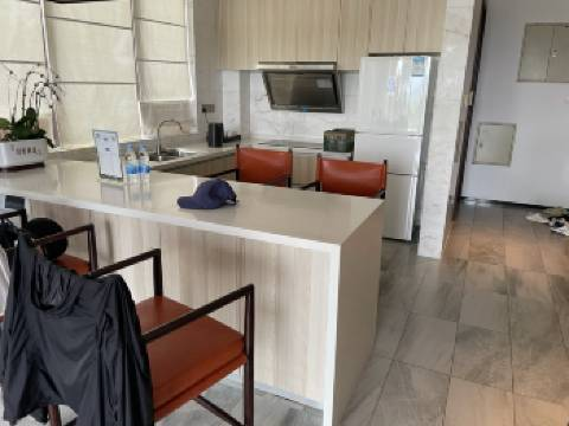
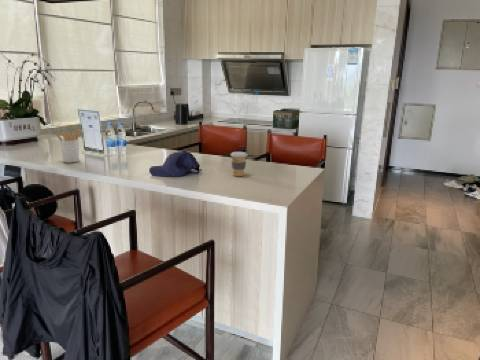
+ coffee cup [230,151,248,177]
+ utensil holder [54,128,81,164]
